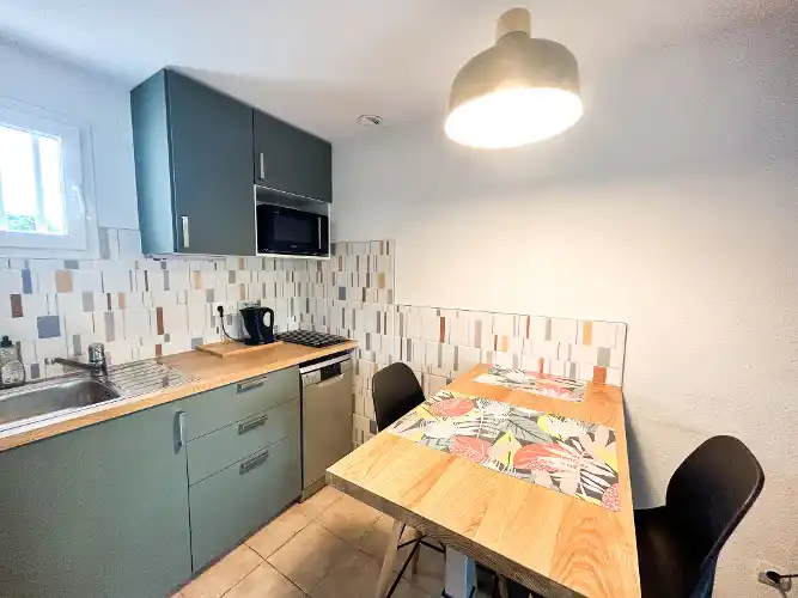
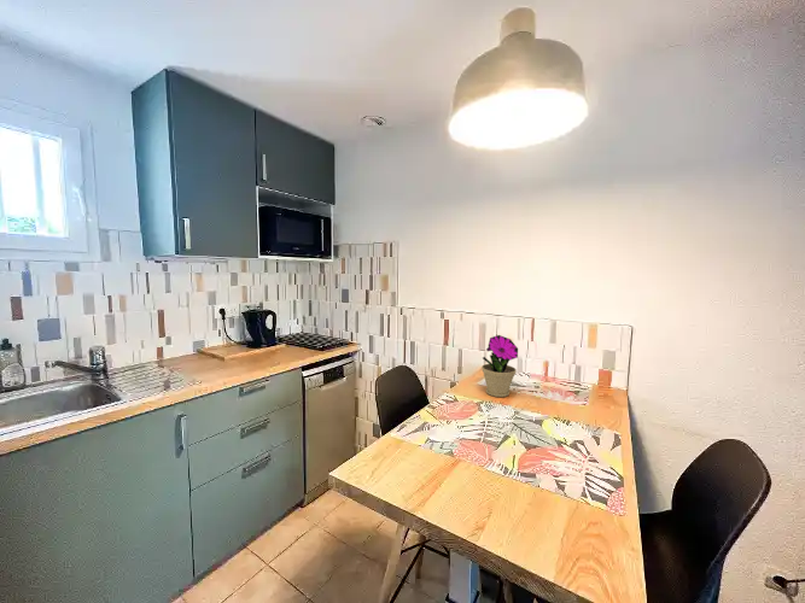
+ flower pot [480,334,519,398]
